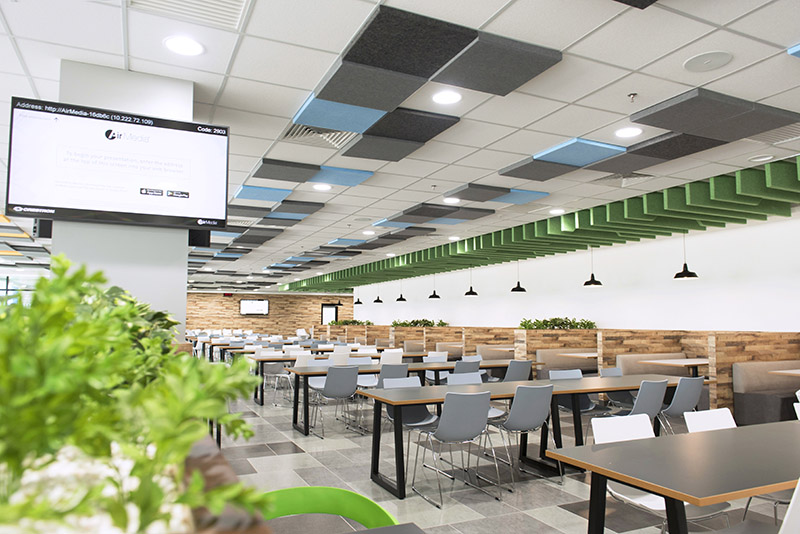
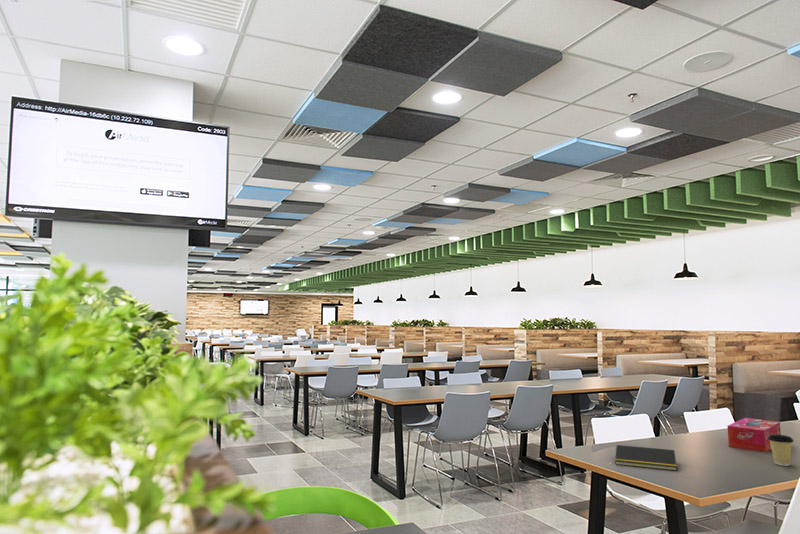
+ notepad [614,444,678,472]
+ tissue box [727,417,782,453]
+ coffee cup [768,434,795,467]
